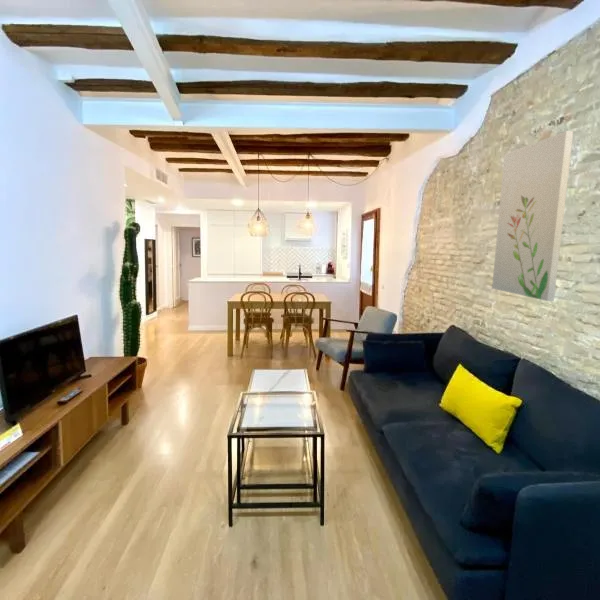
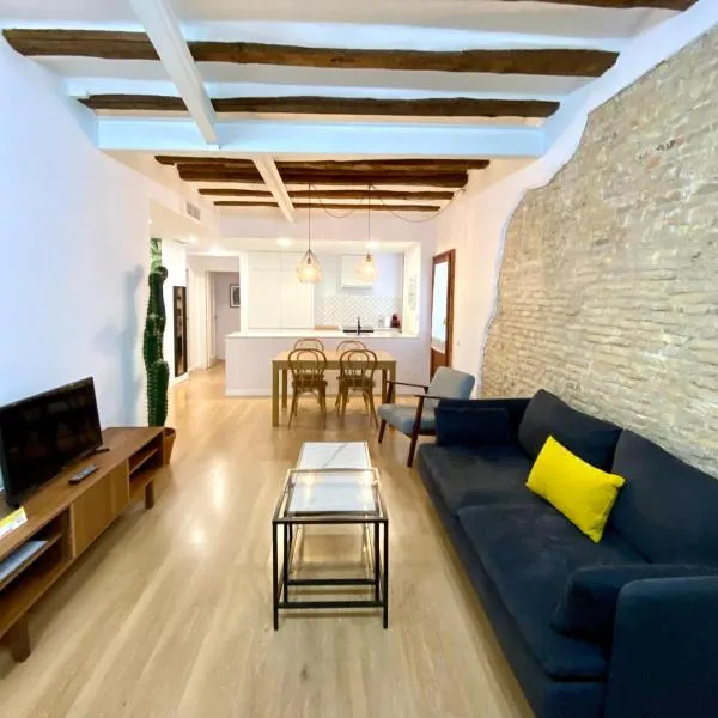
- wall art [491,130,574,302]
